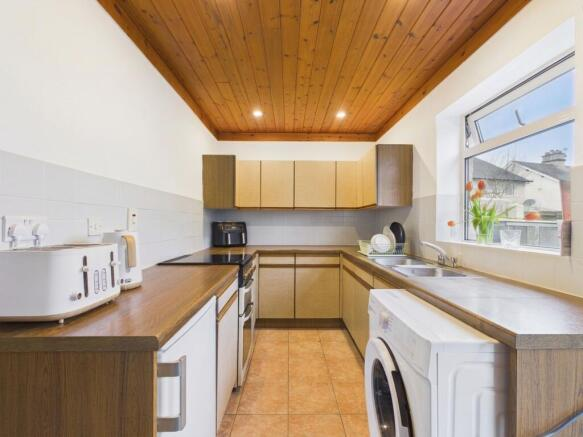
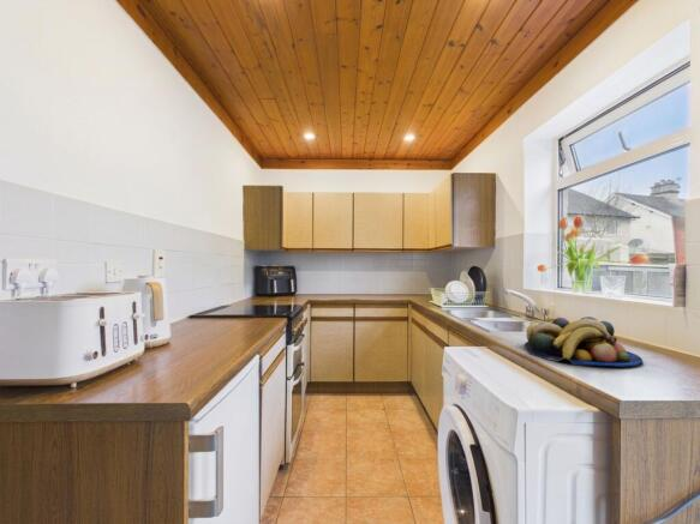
+ fruit bowl [523,315,644,368]
